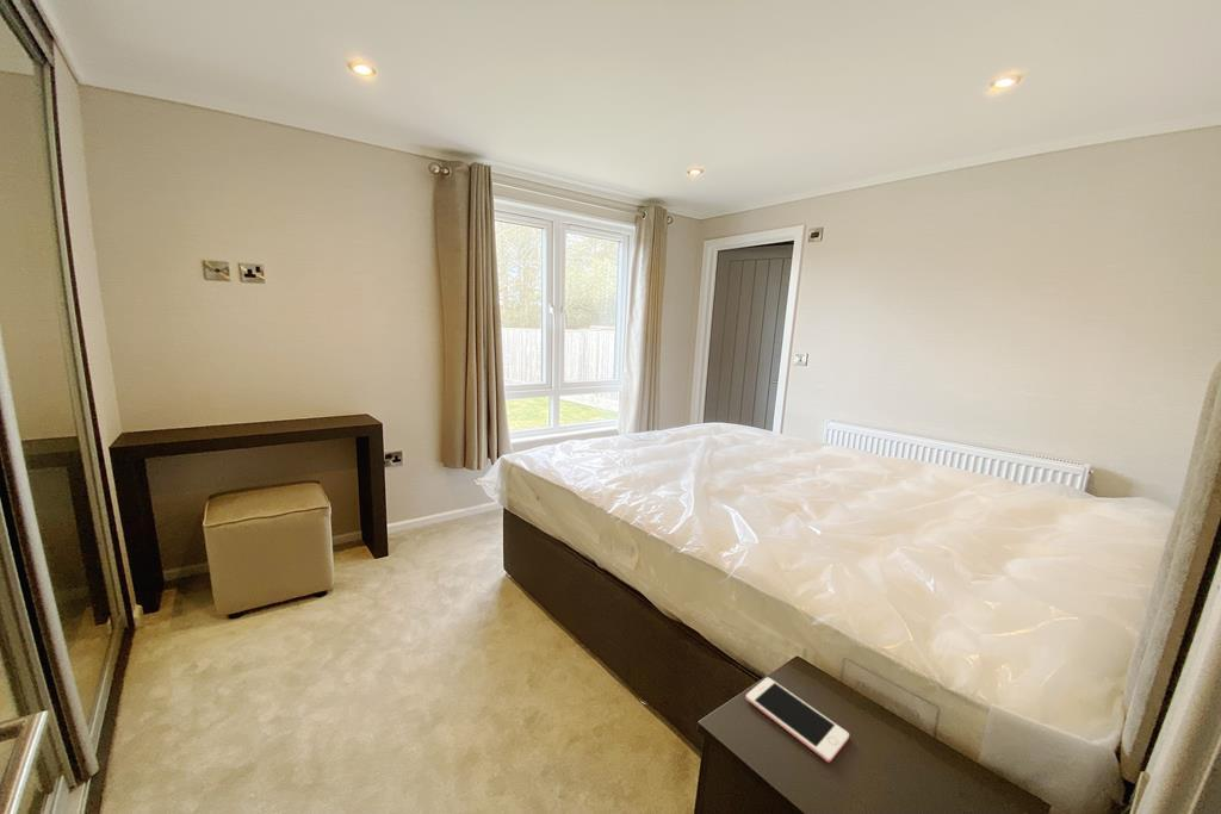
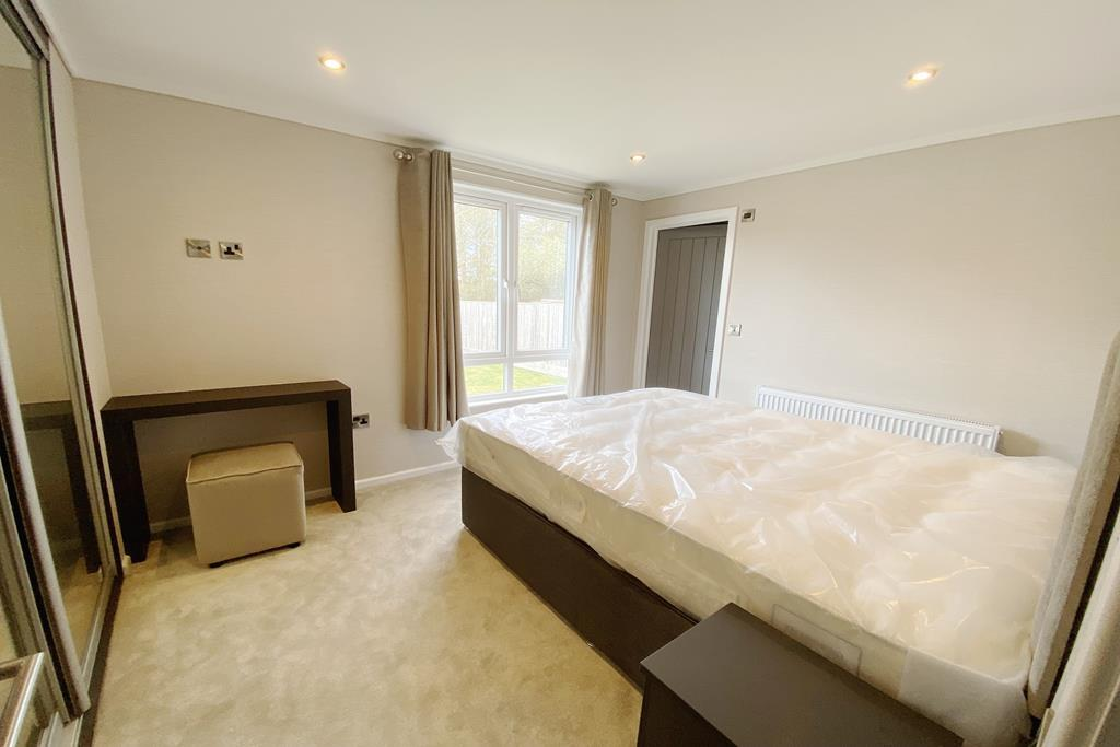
- cell phone [744,676,850,764]
